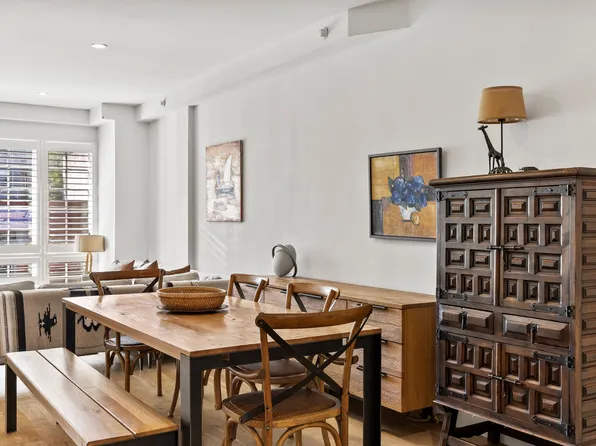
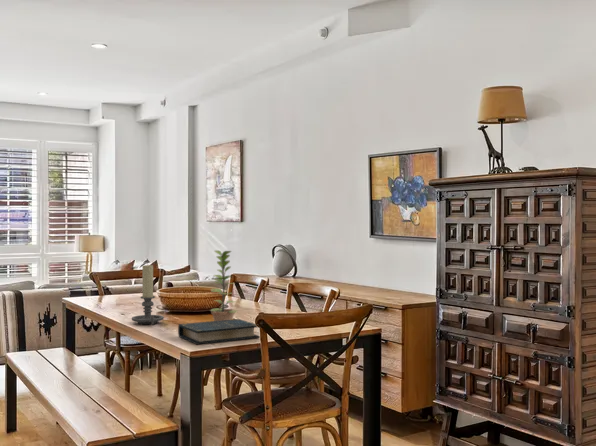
+ book [177,318,261,346]
+ plant [209,250,239,321]
+ candle holder [131,264,165,326]
